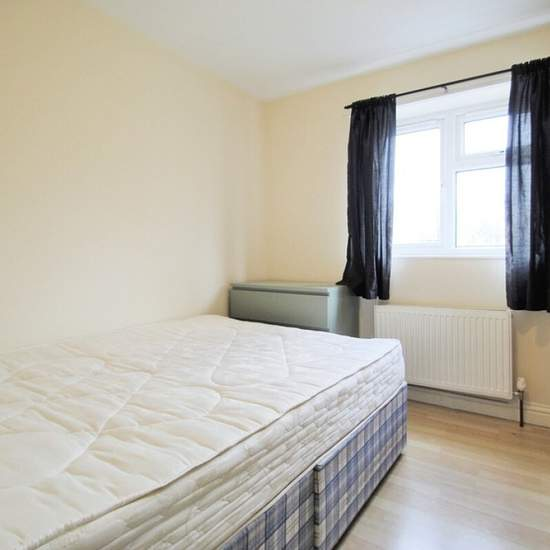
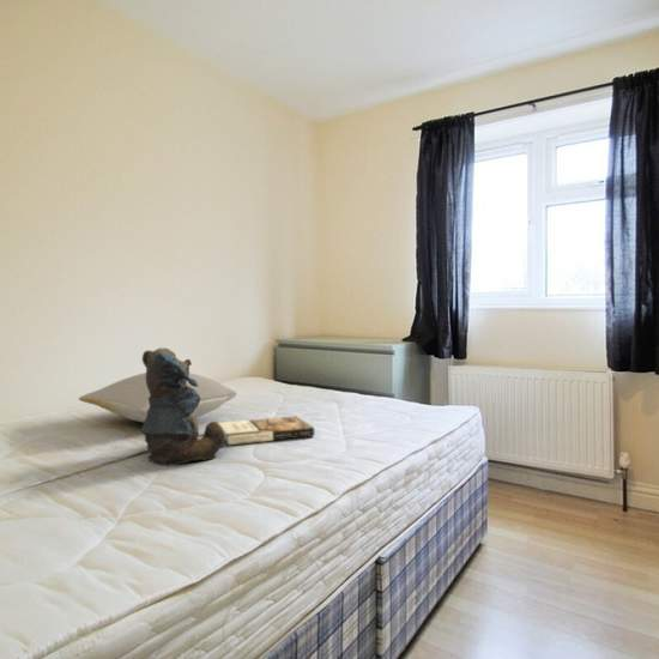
+ pillow [78,371,238,423]
+ book [218,415,315,446]
+ teddy bear [140,347,225,467]
